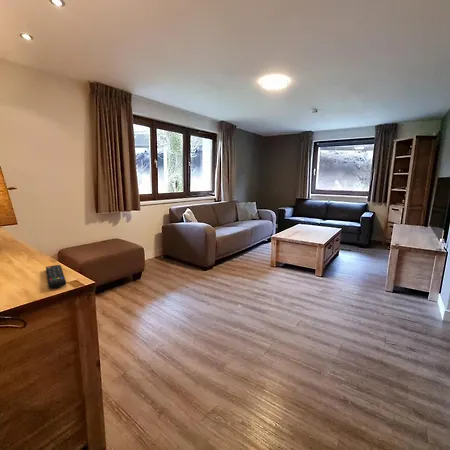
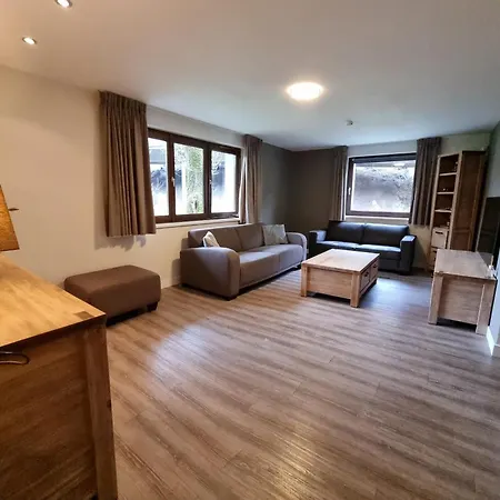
- remote control [45,264,67,289]
